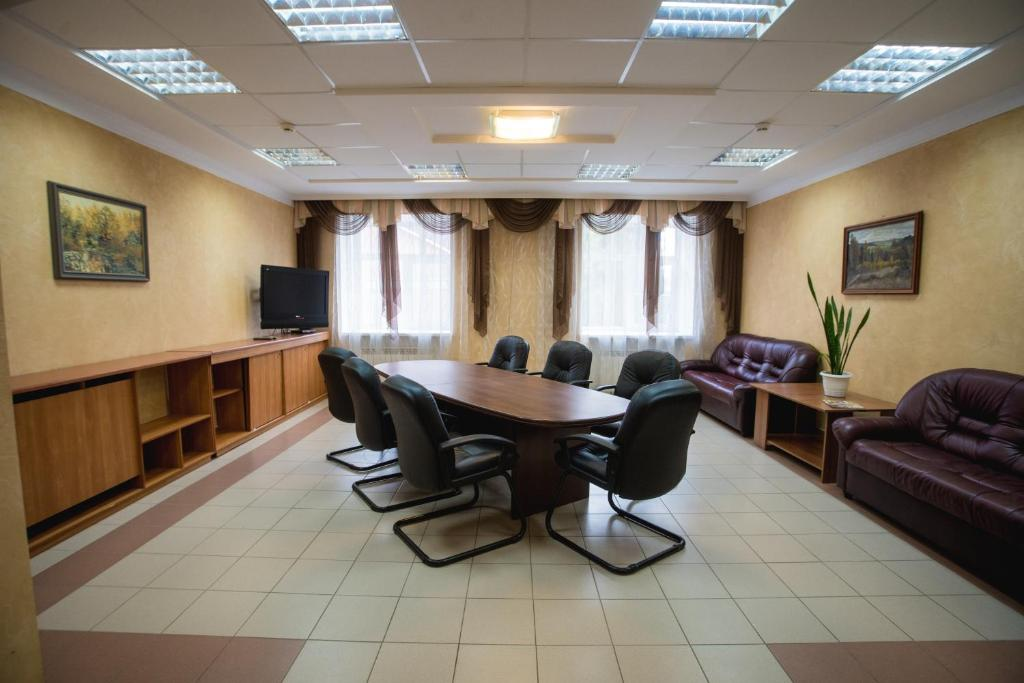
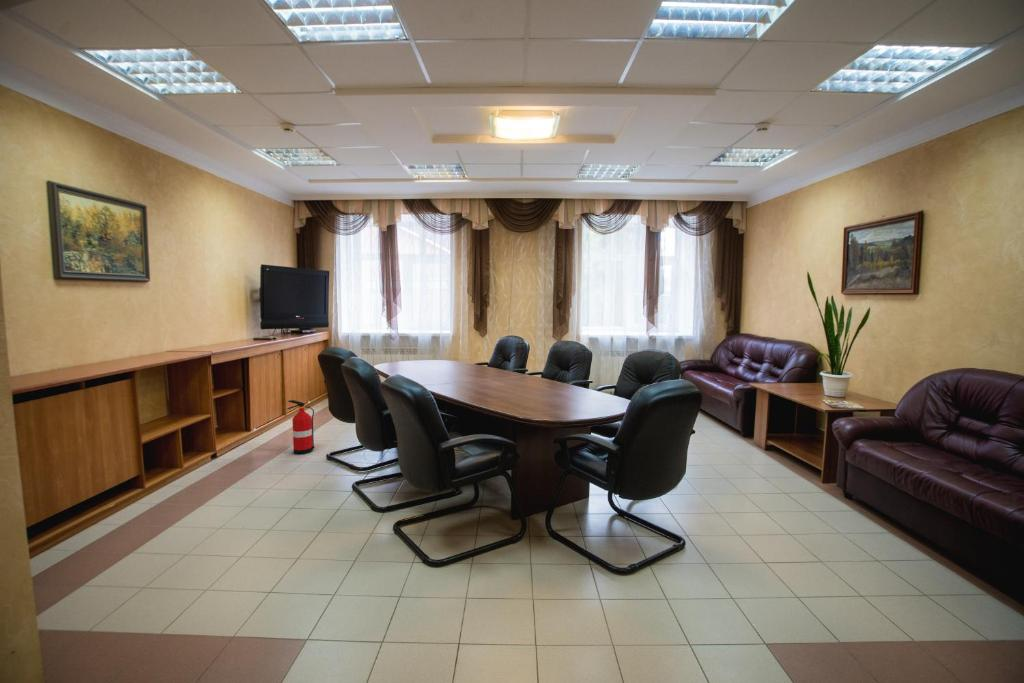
+ fire extinguisher [286,399,315,455]
